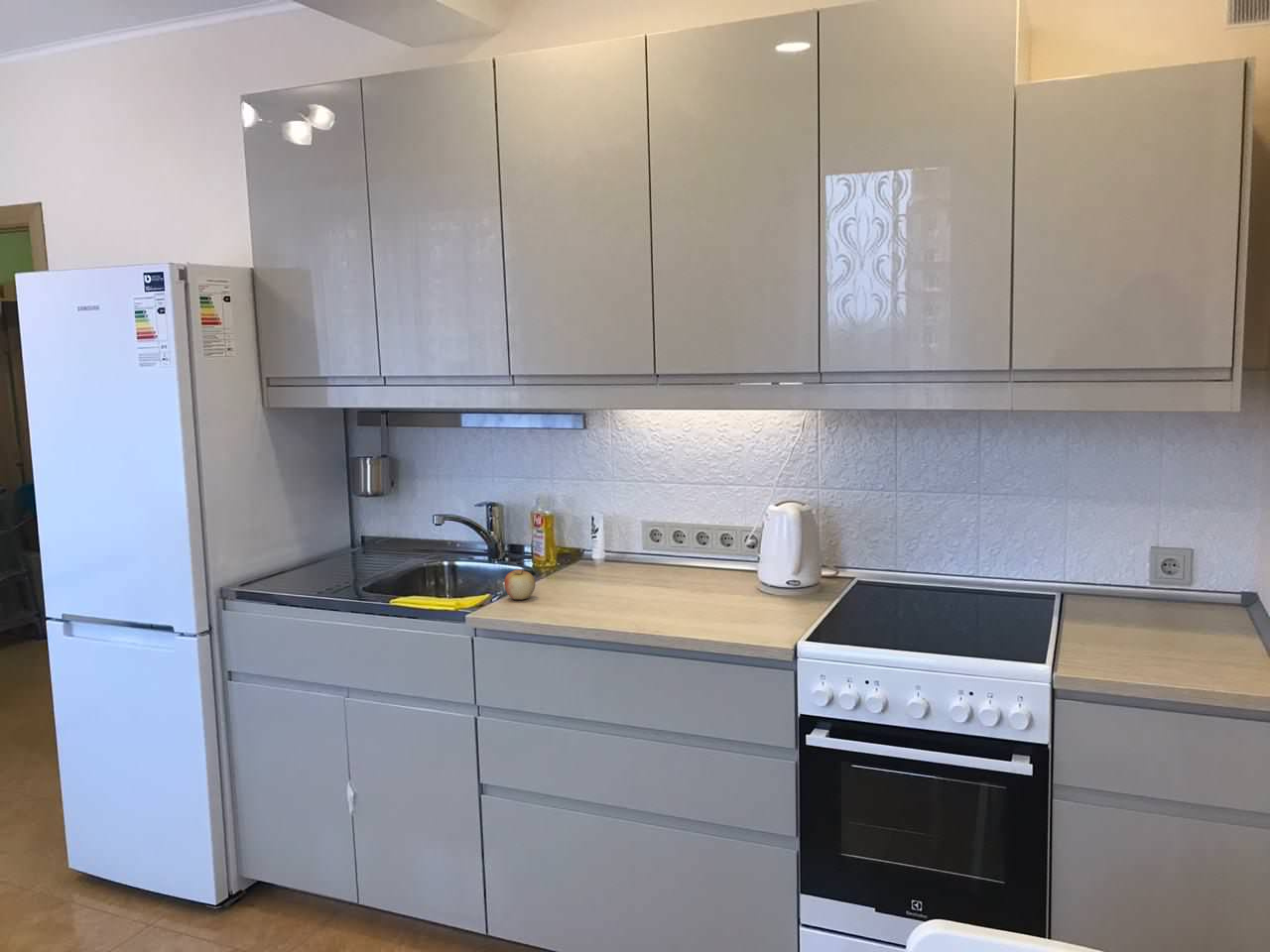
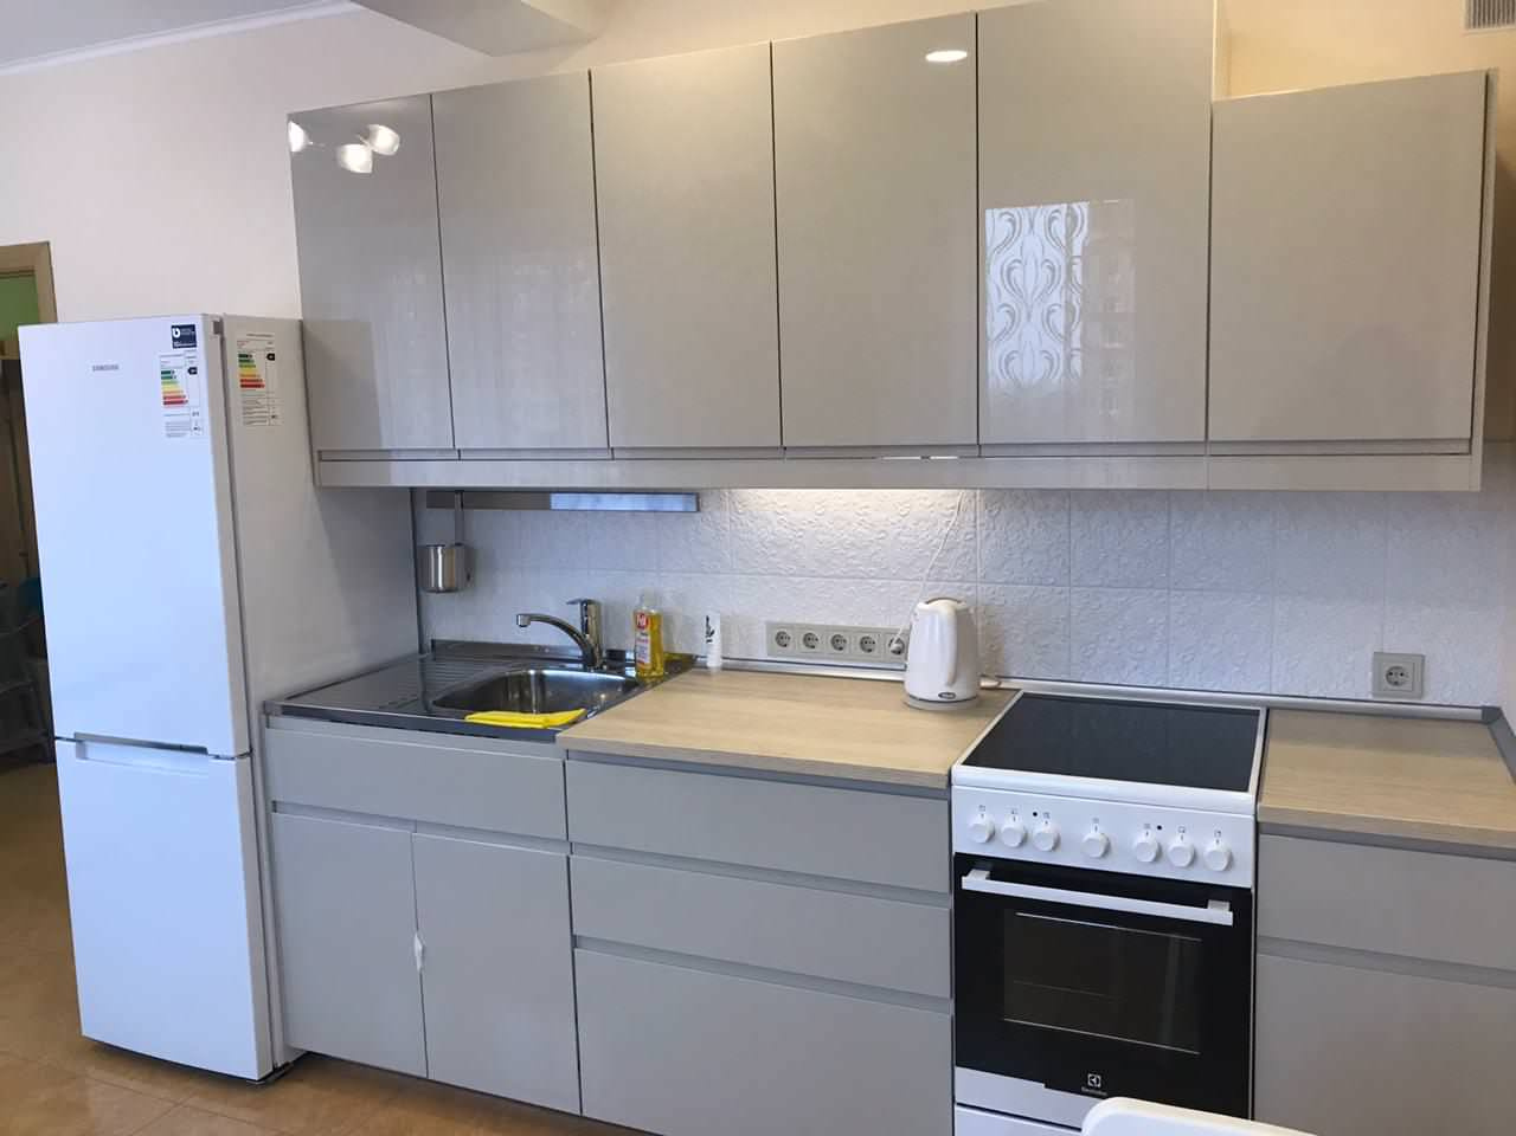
- apple [503,566,536,601]
